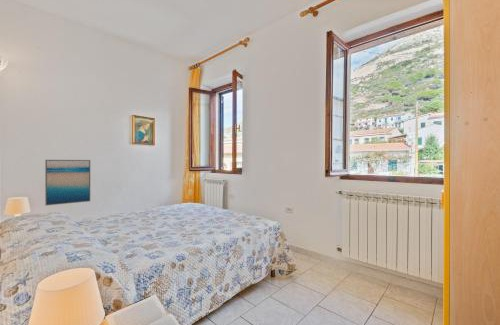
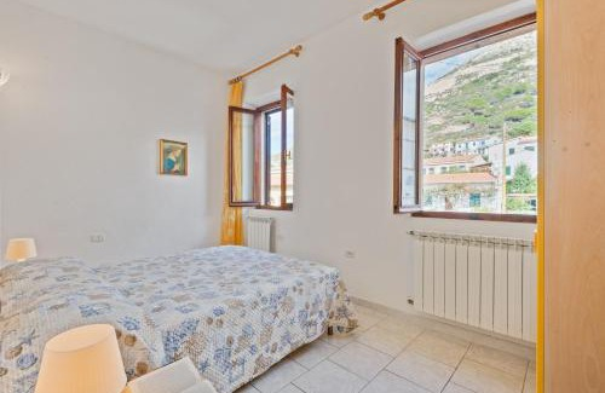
- wall art [44,159,91,207]
